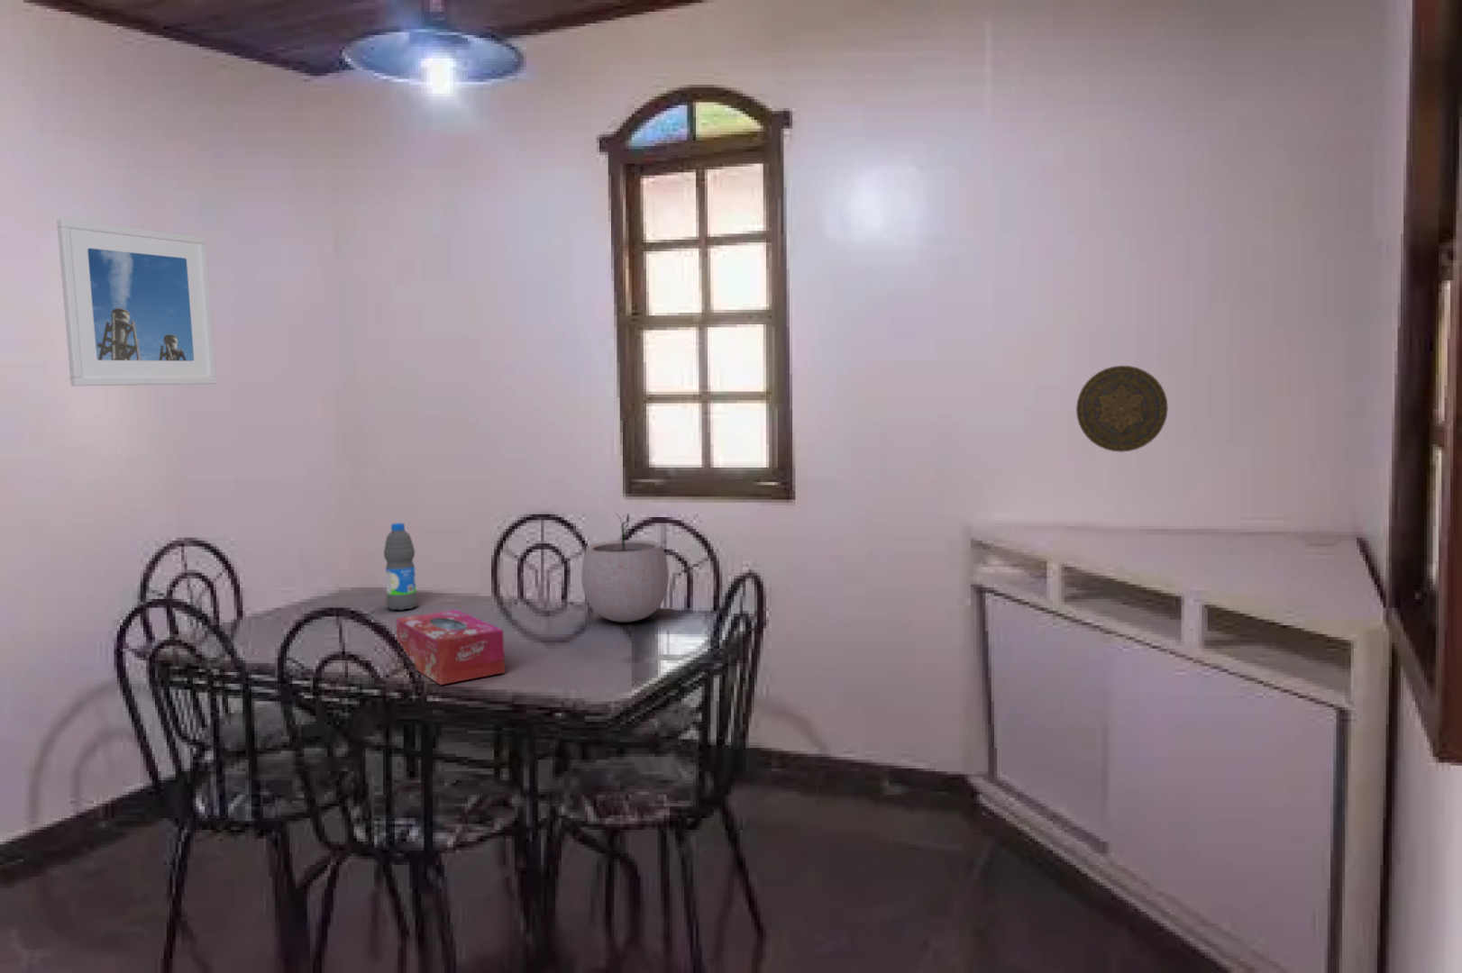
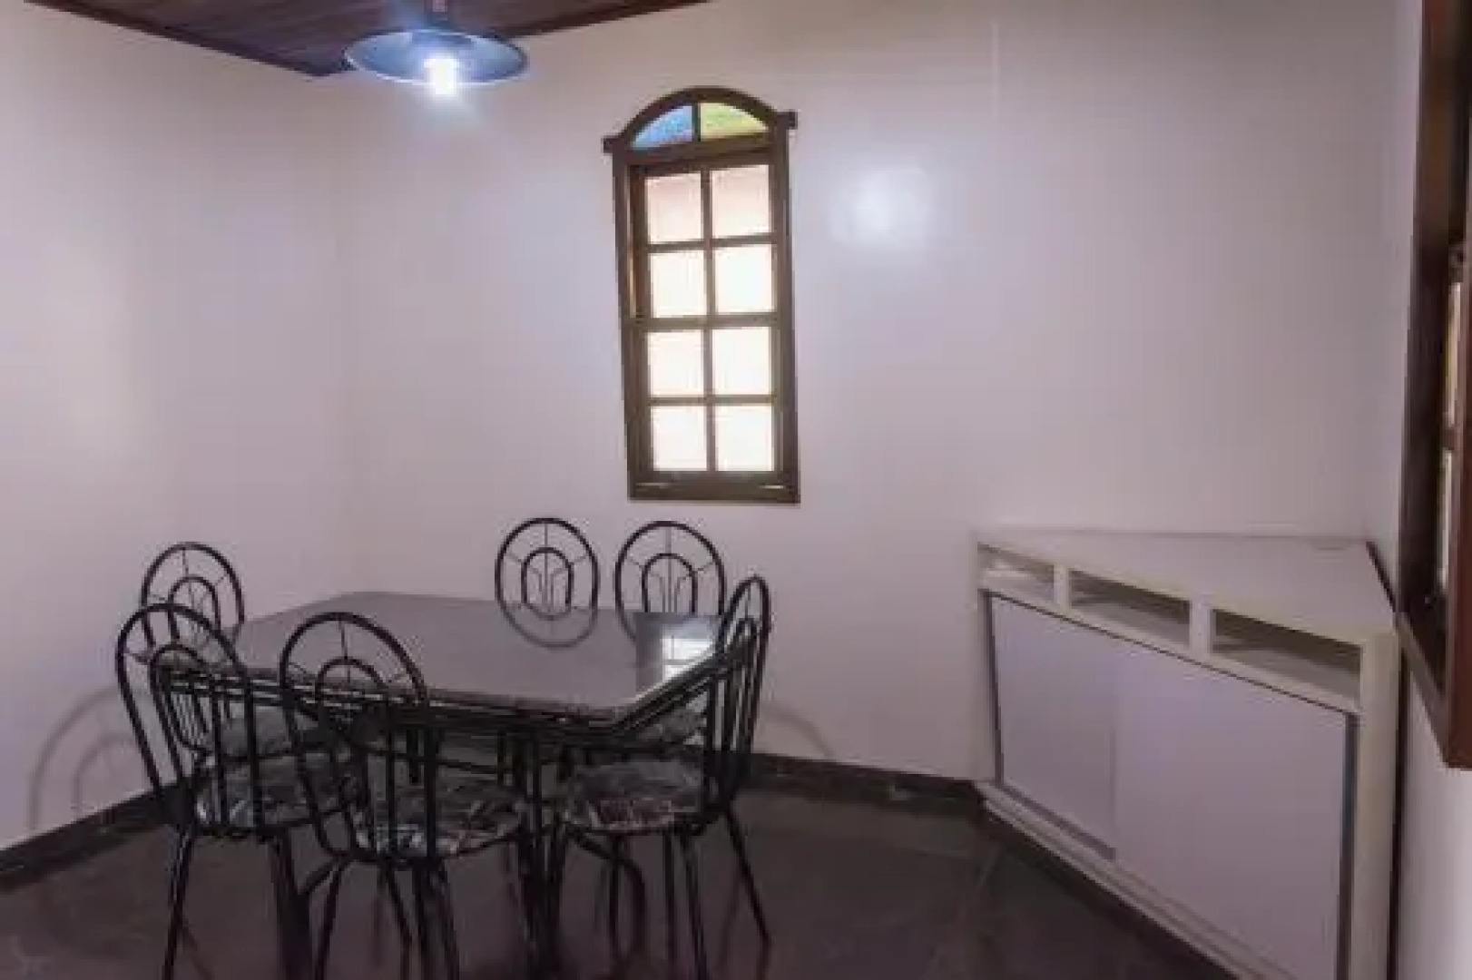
- tissue box [395,609,506,685]
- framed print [55,218,217,387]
- plant pot [580,511,670,622]
- water bottle [383,522,419,610]
- decorative plate [1075,365,1169,453]
